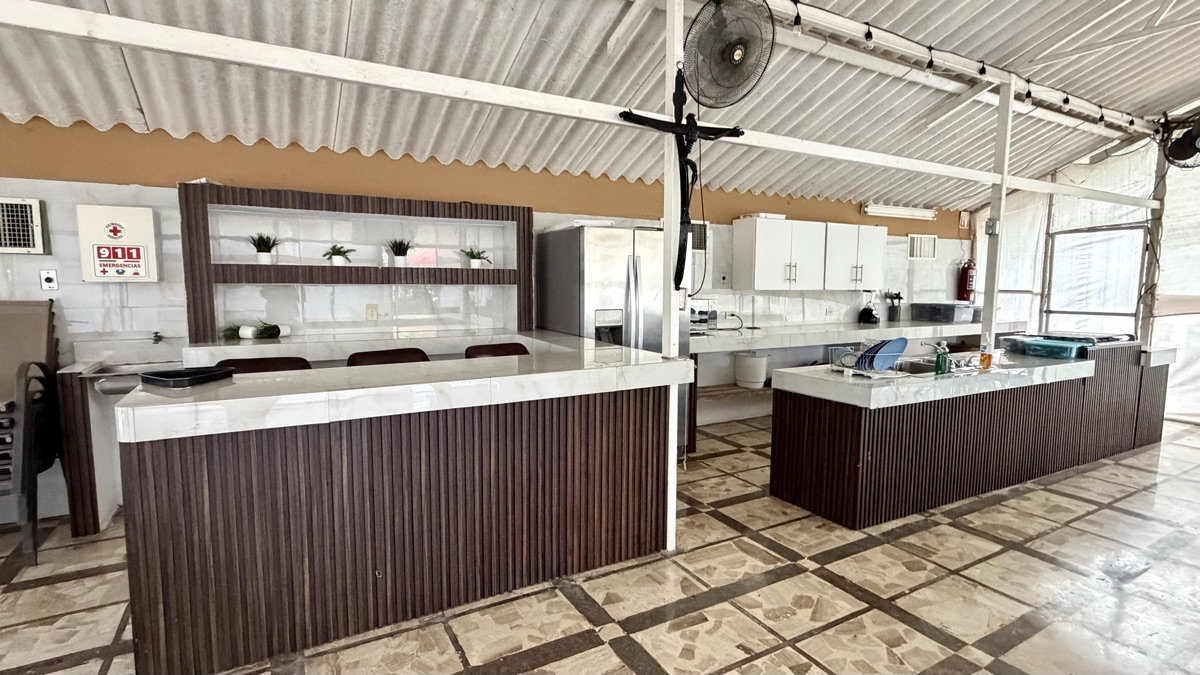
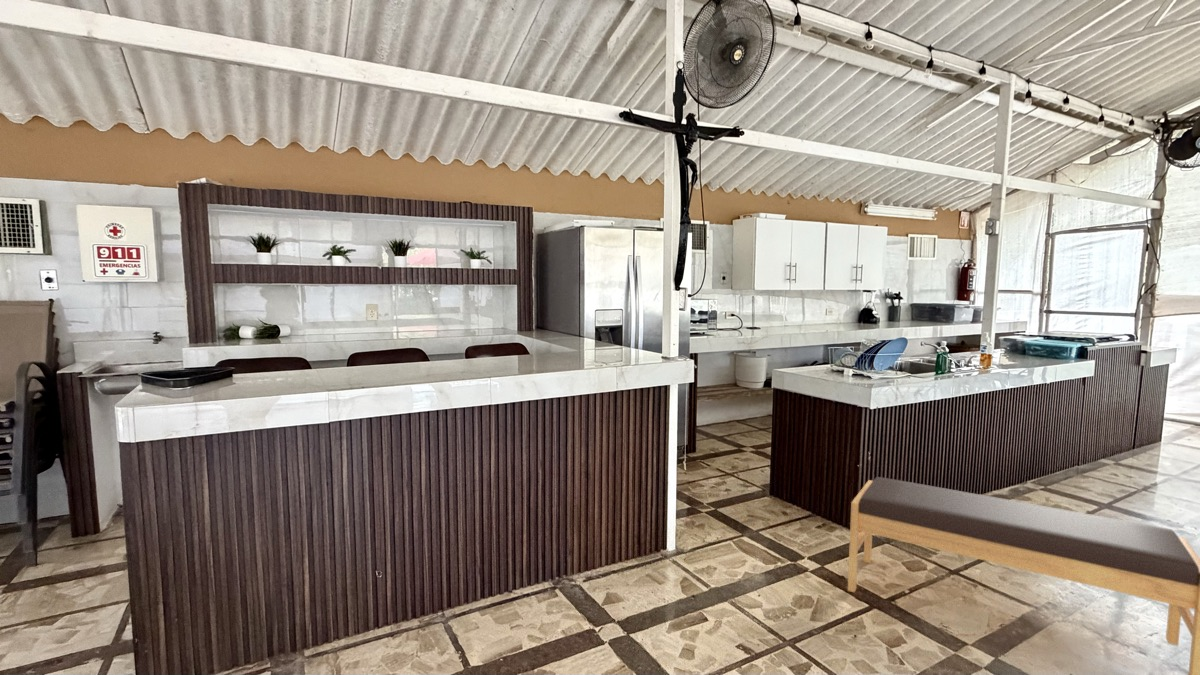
+ bench [847,476,1200,675]
